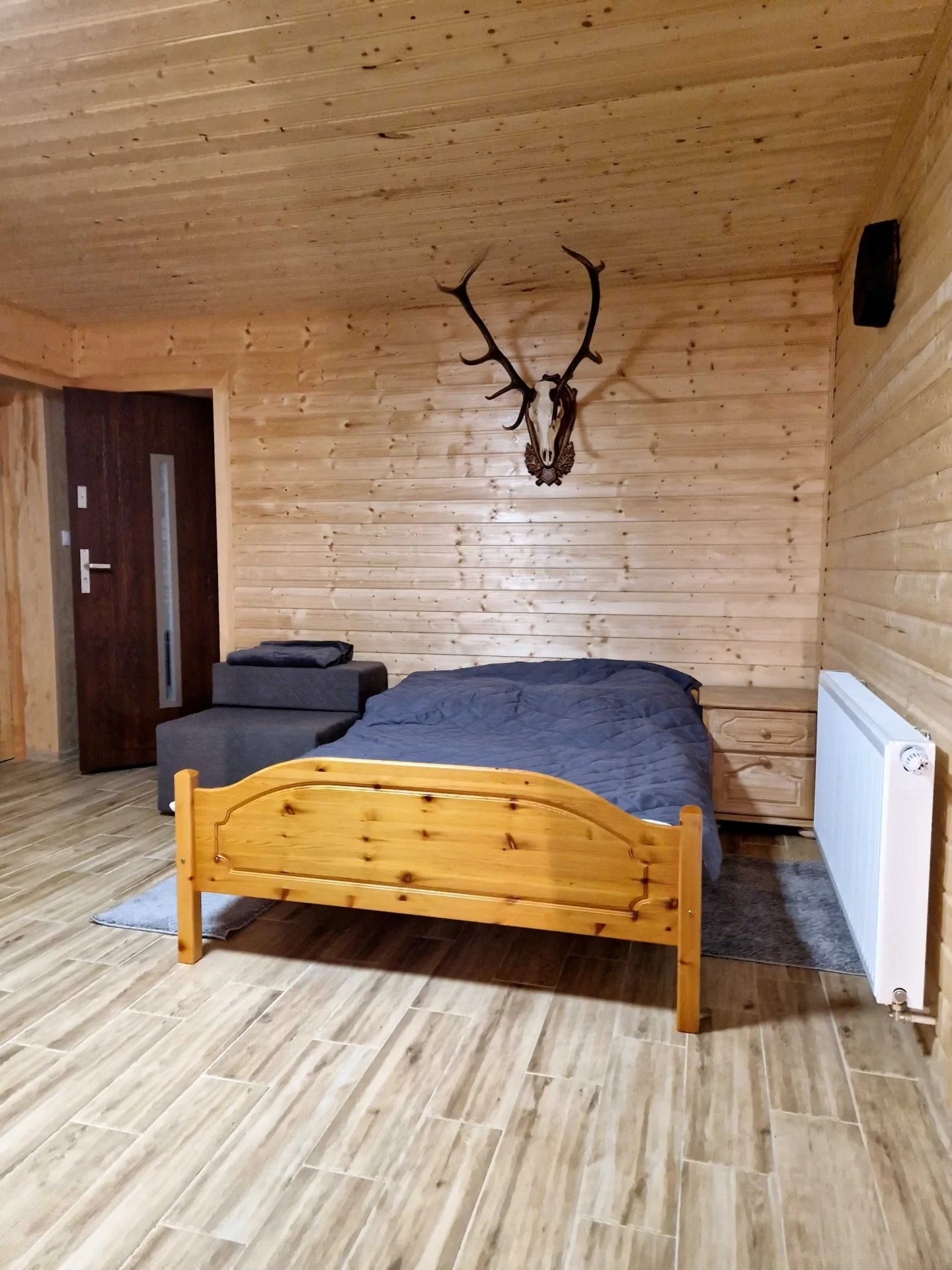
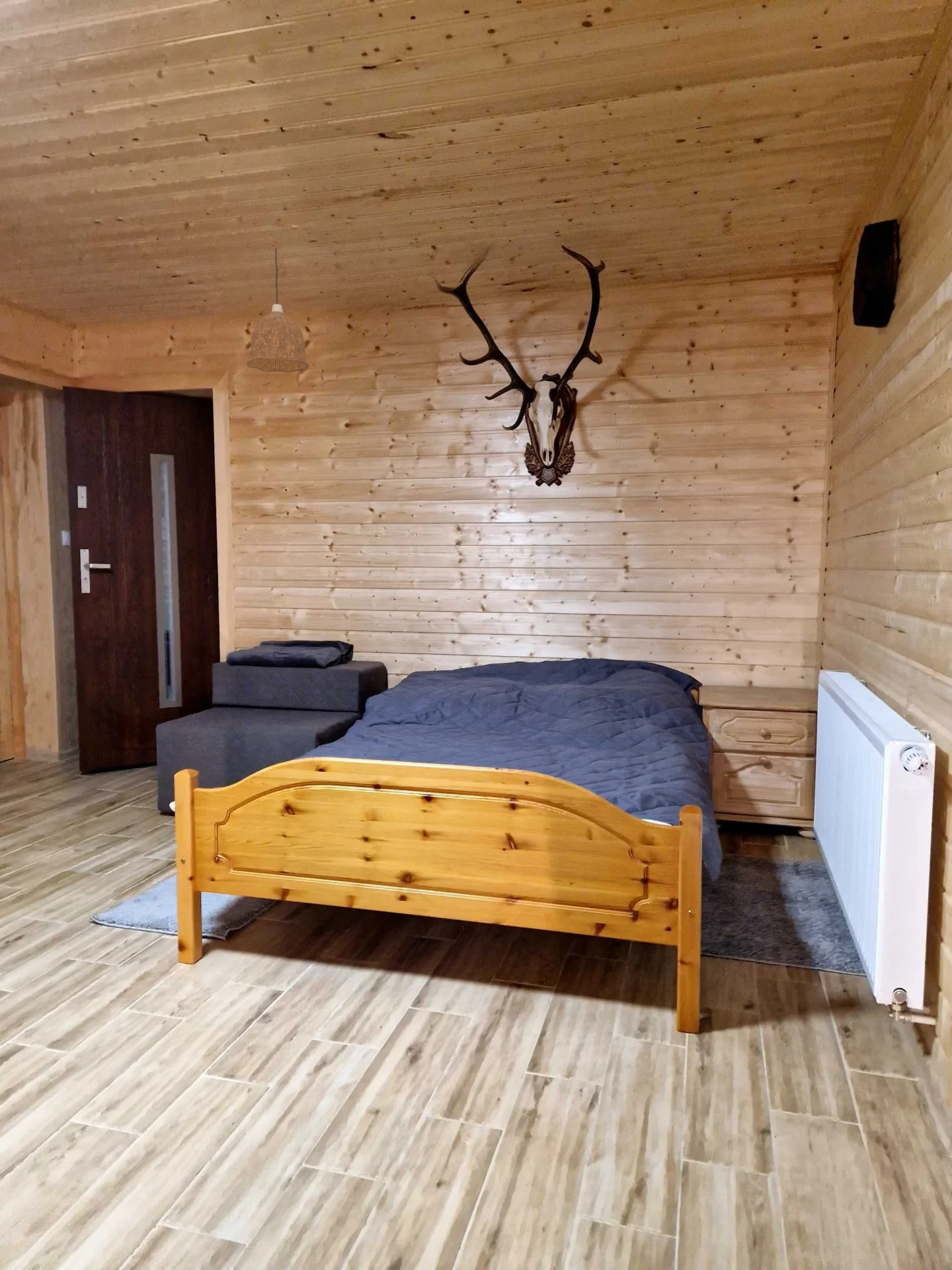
+ pendant lamp [246,247,310,373]
